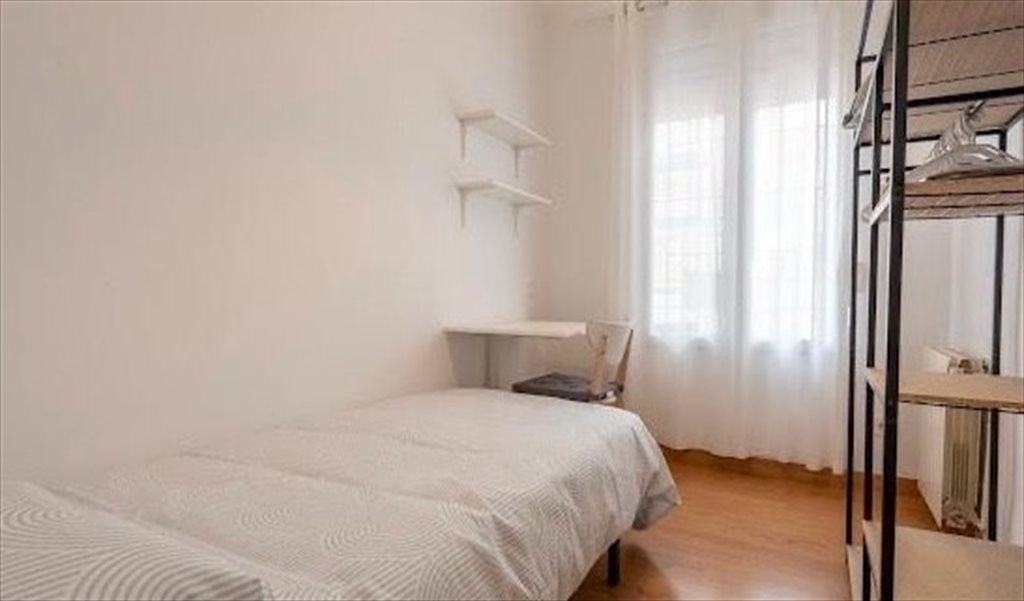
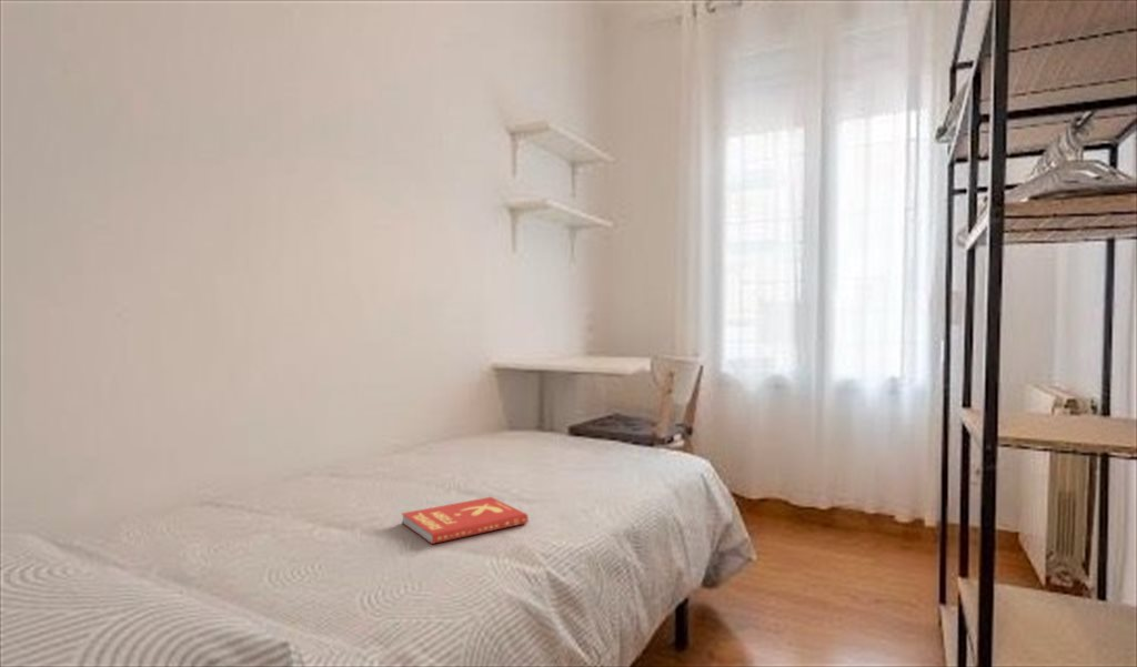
+ book [401,496,530,545]
